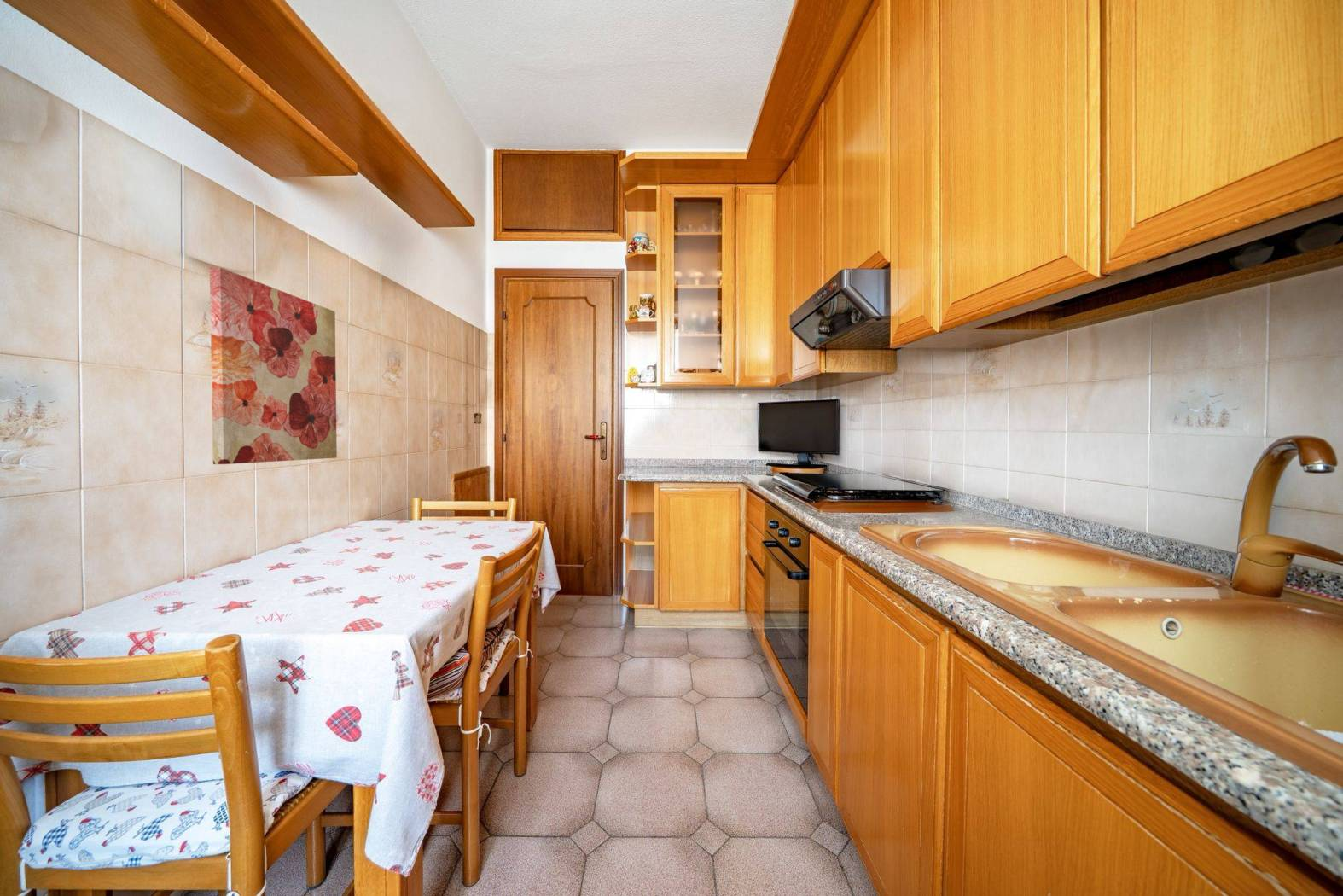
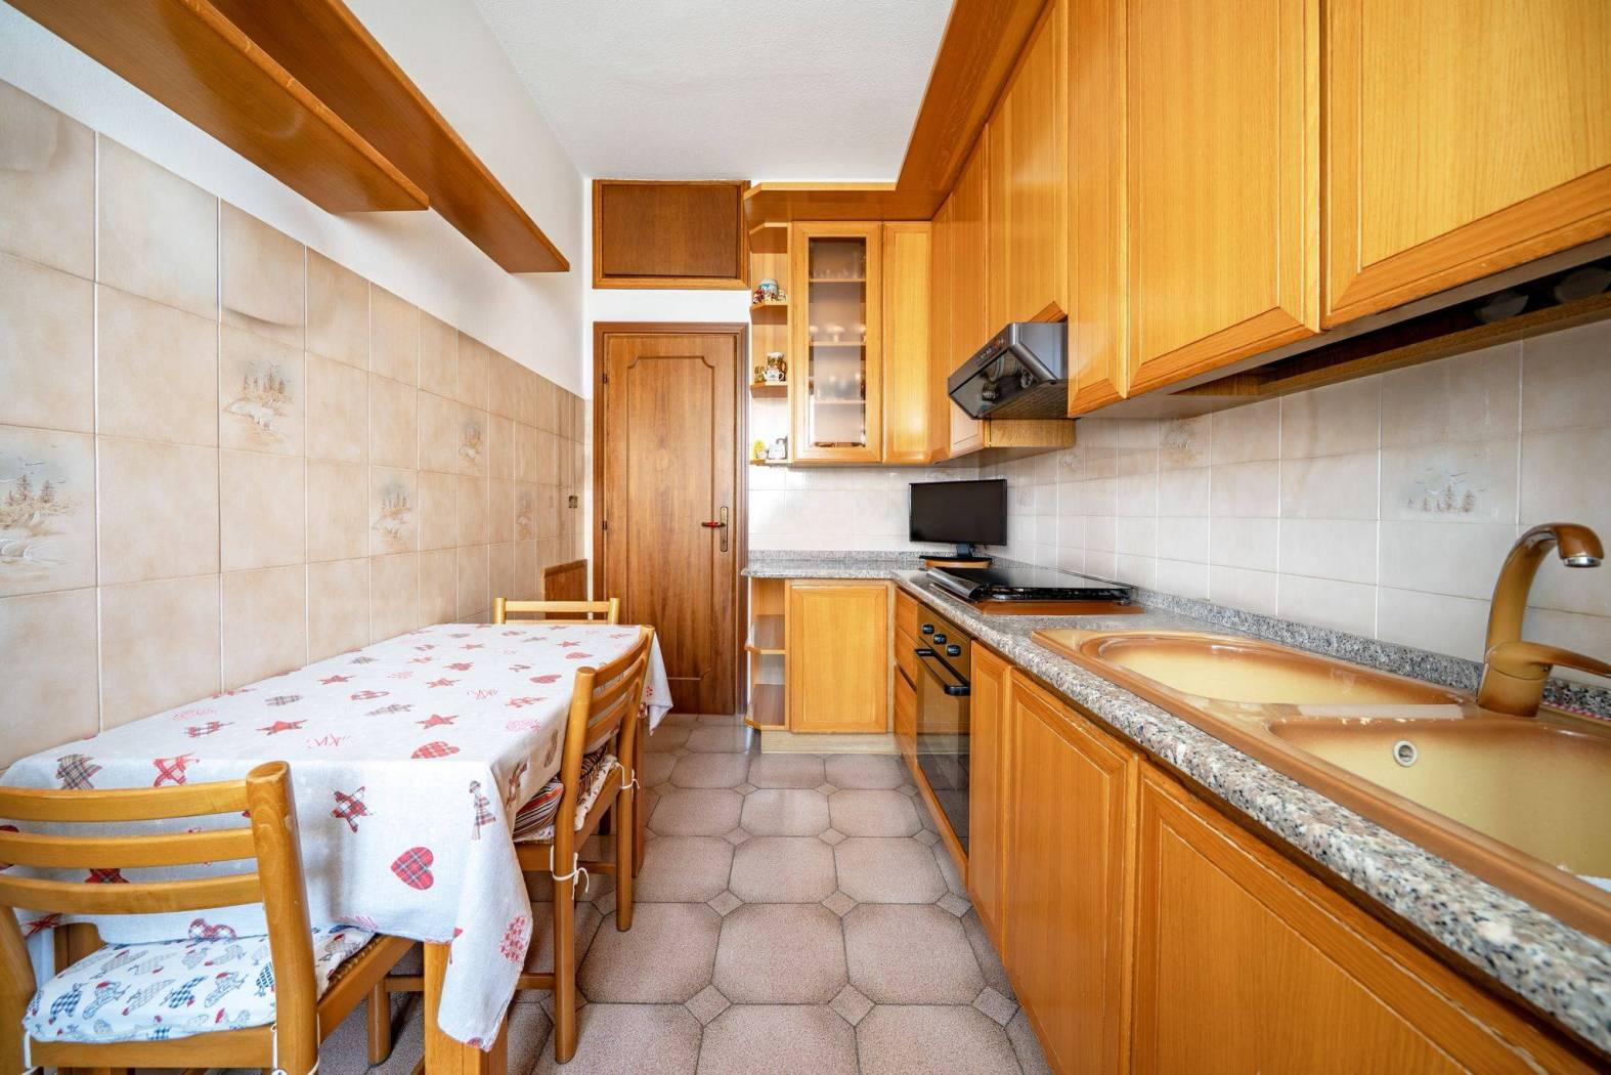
- wall art [209,266,338,465]
